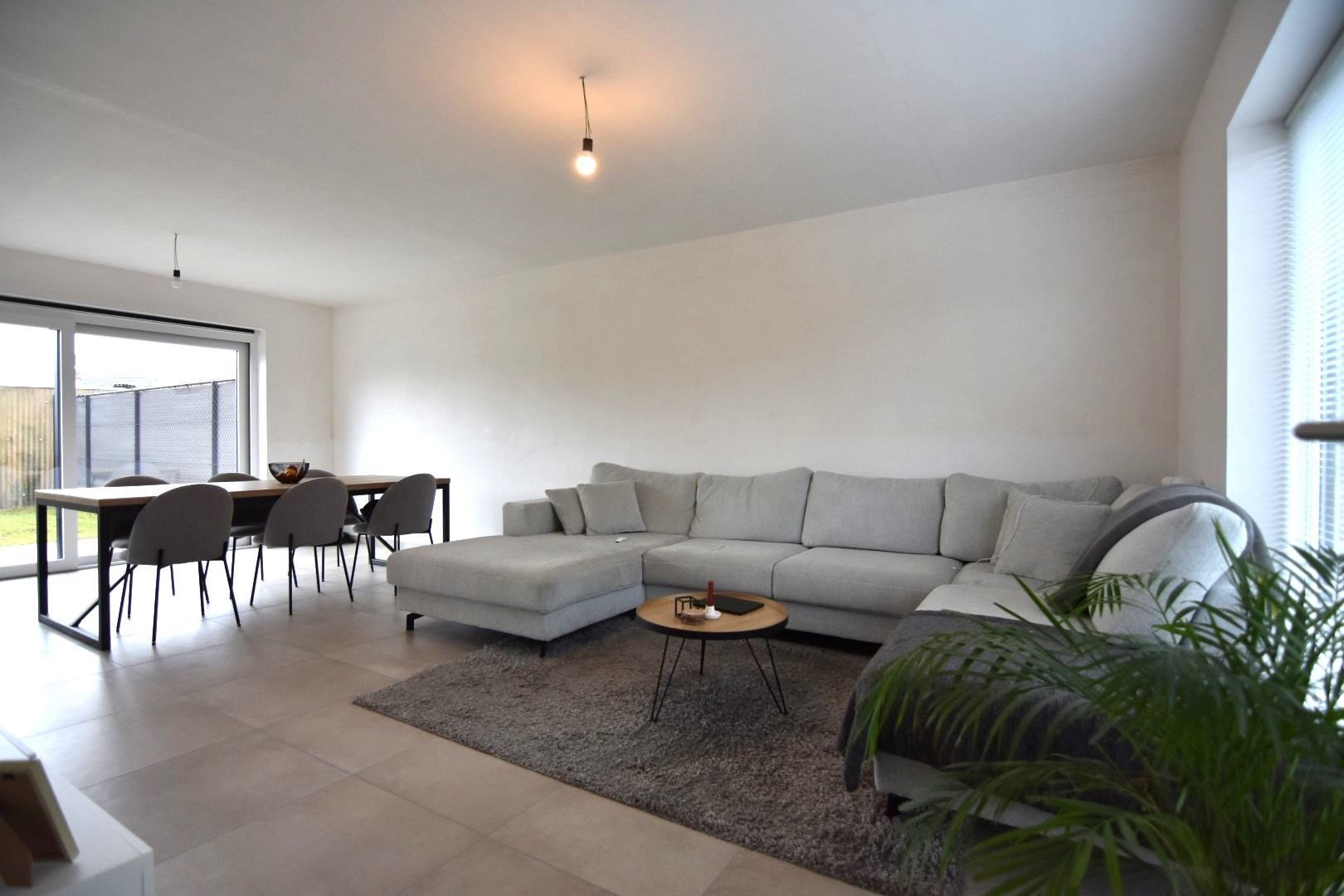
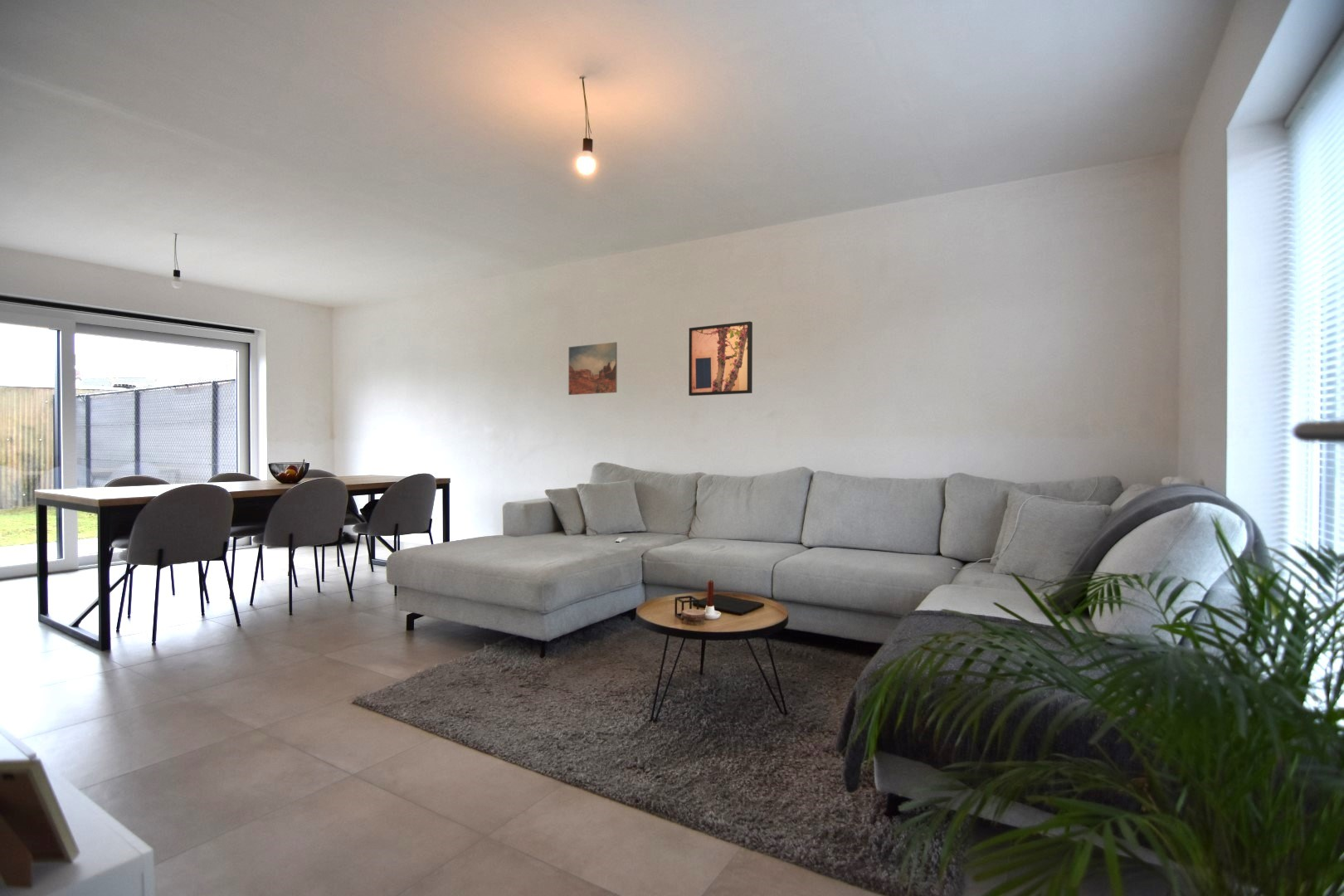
+ wall art [688,320,753,397]
+ wall art [567,341,618,396]
